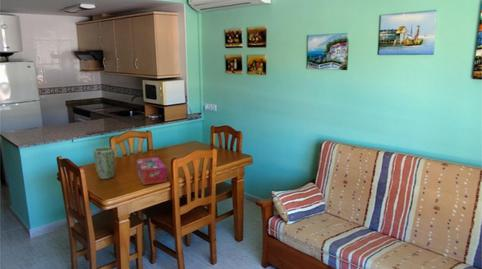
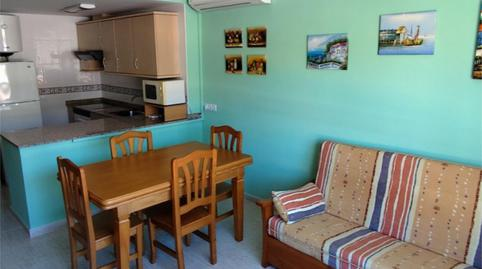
- plant pot [93,146,117,180]
- tissue box [135,156,168,186]
